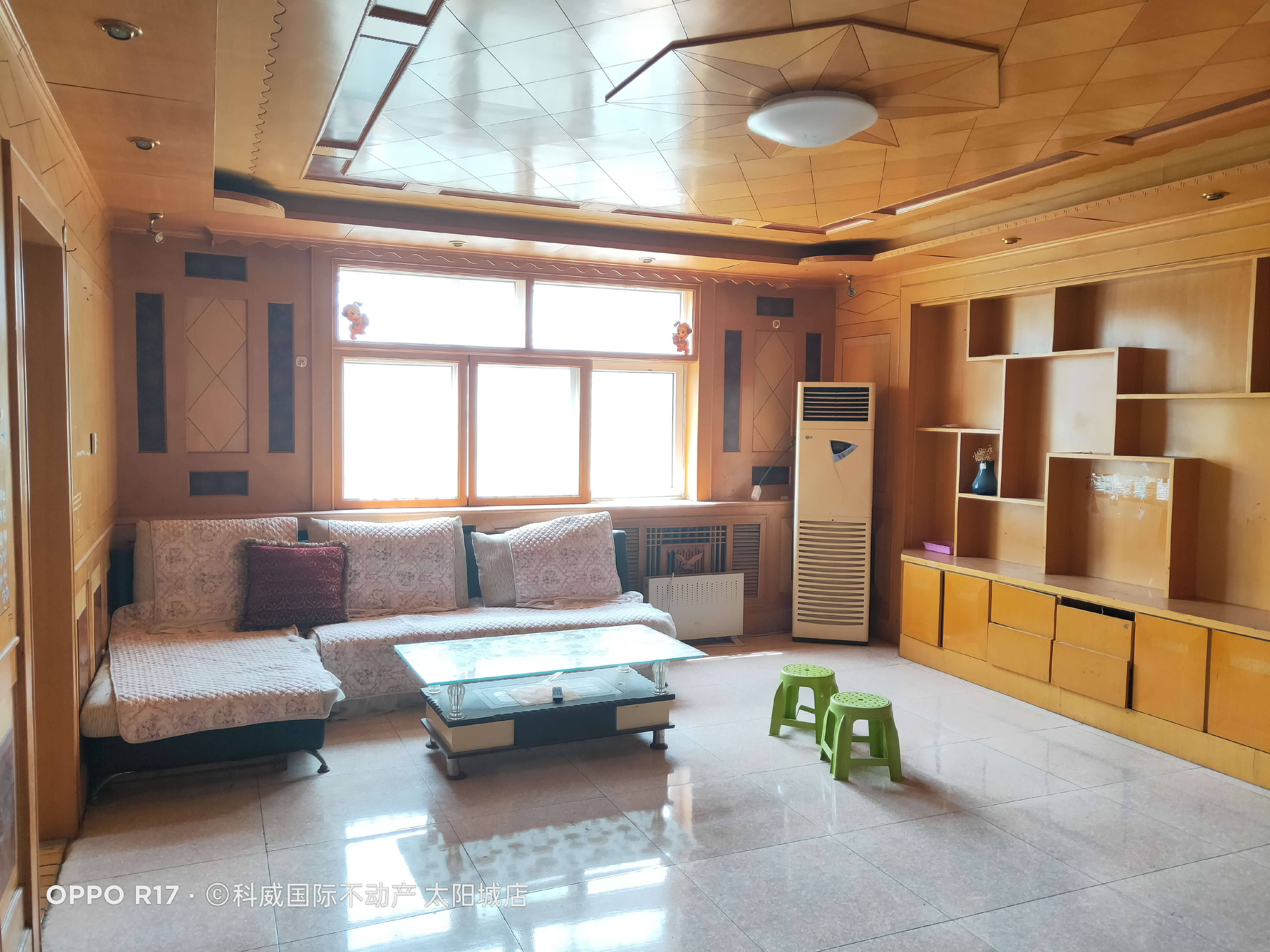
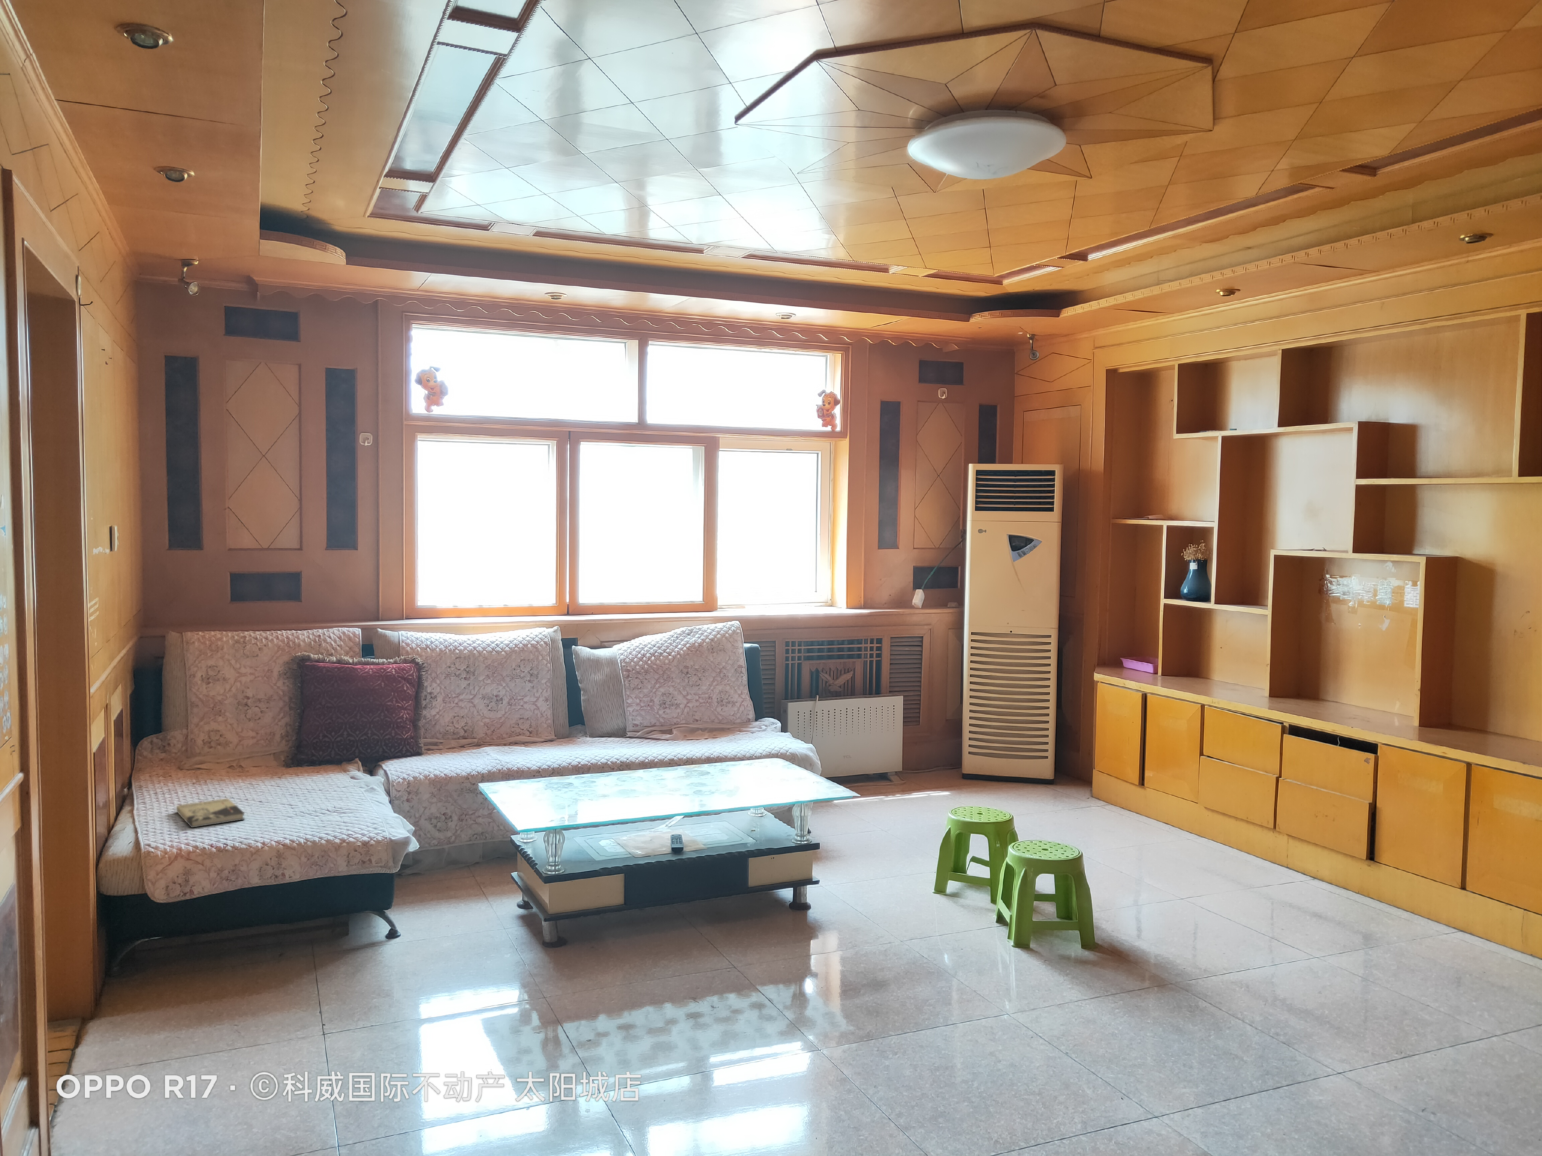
+ book [176,798,245,828]
